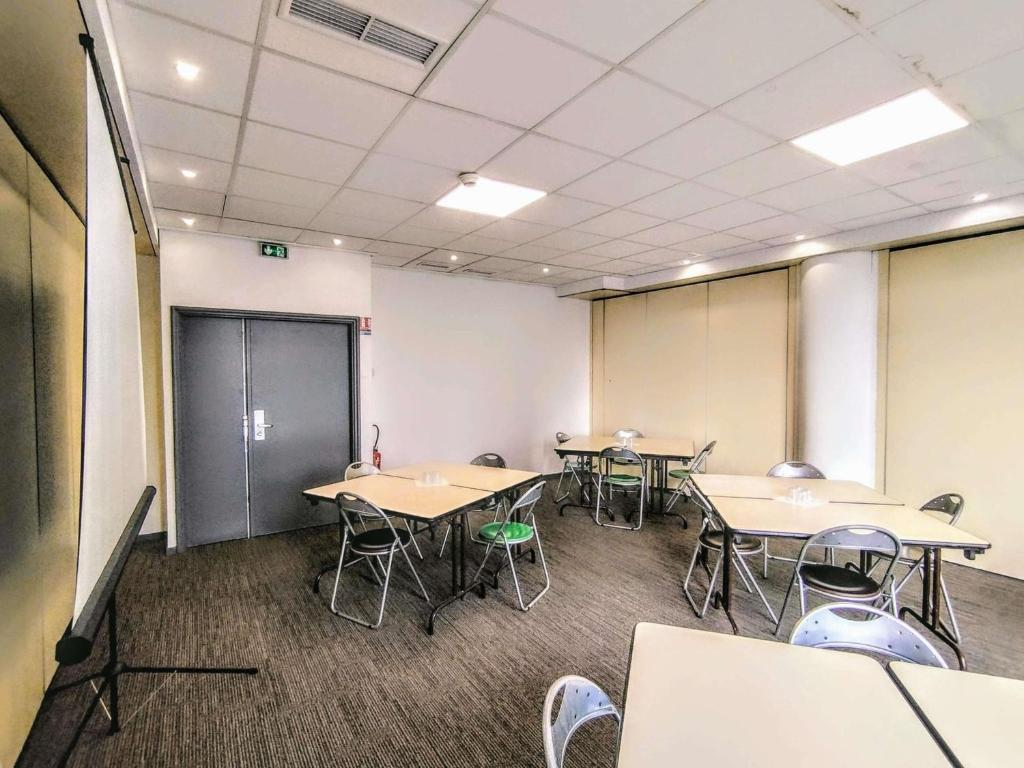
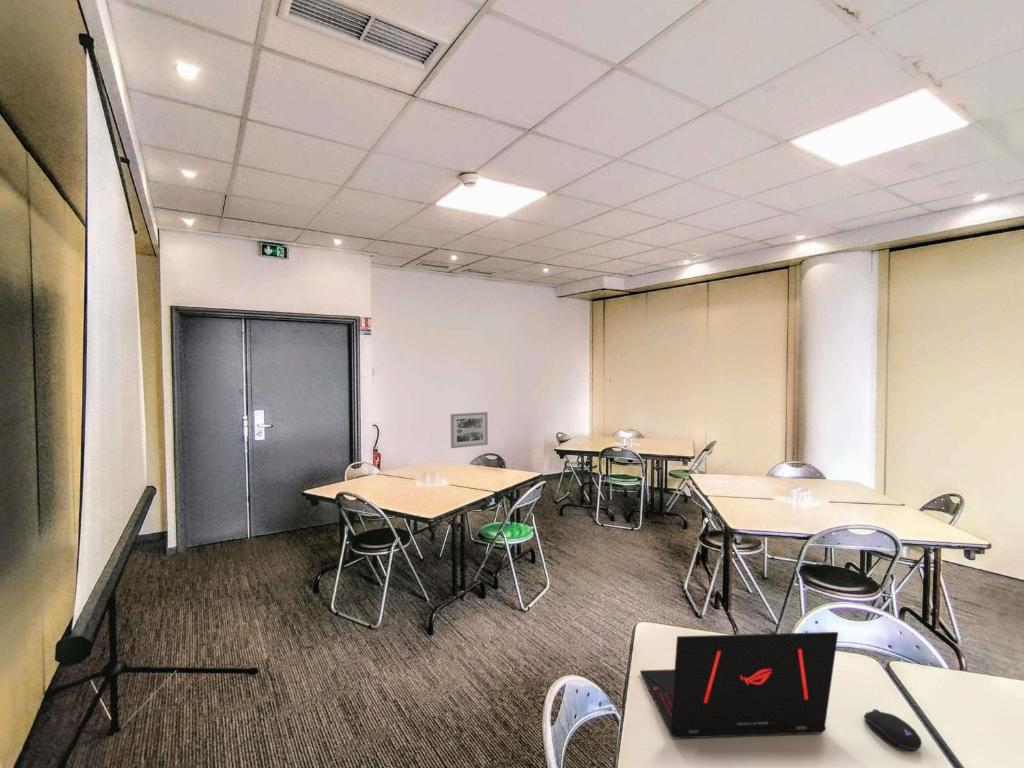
+ computer mouse [863,708,923,752]
+ wall art [450,411,489,449]
+ laptop [639,631,839,739]
